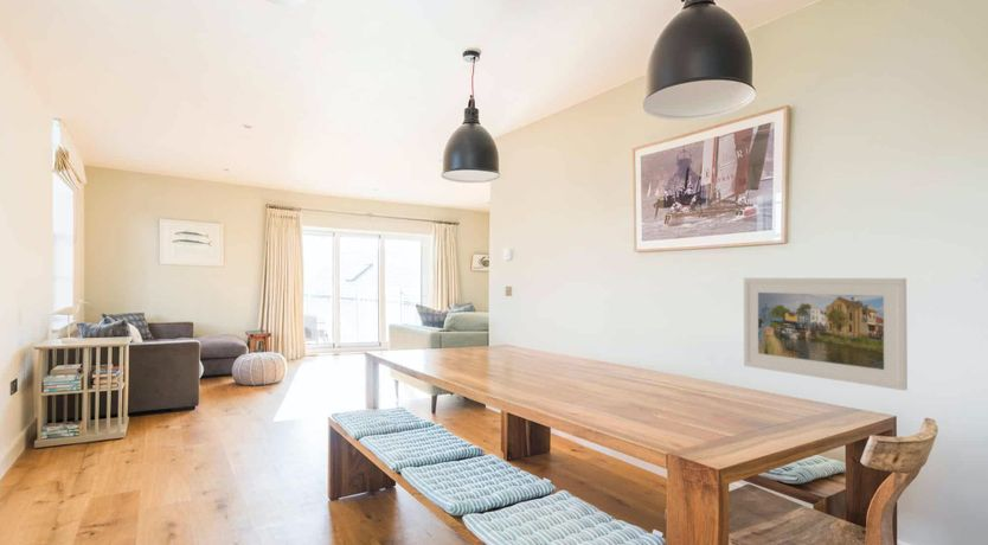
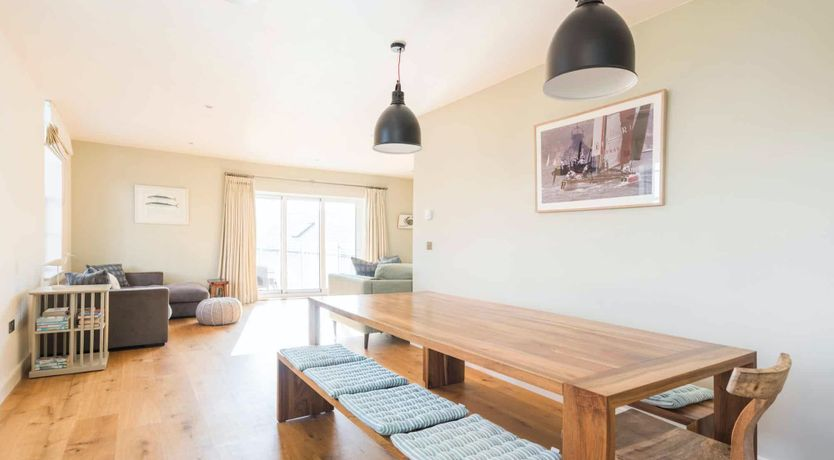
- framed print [743,277,909,392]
